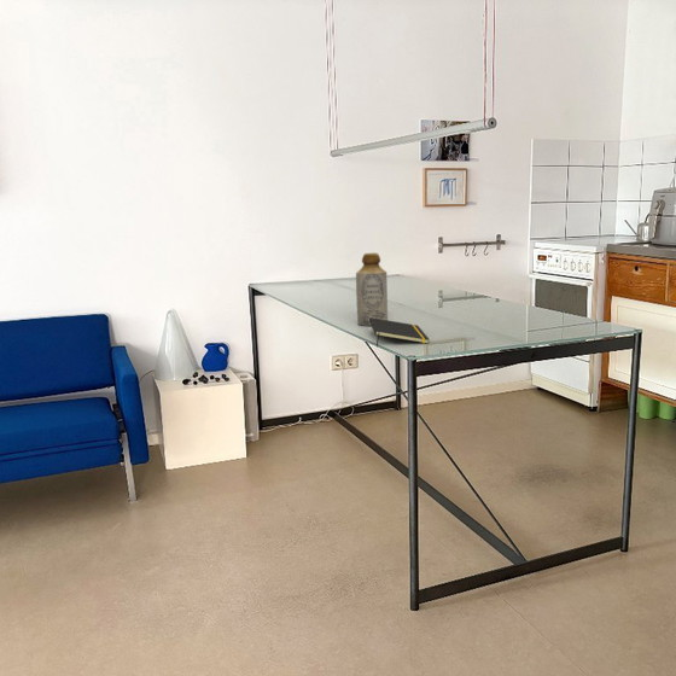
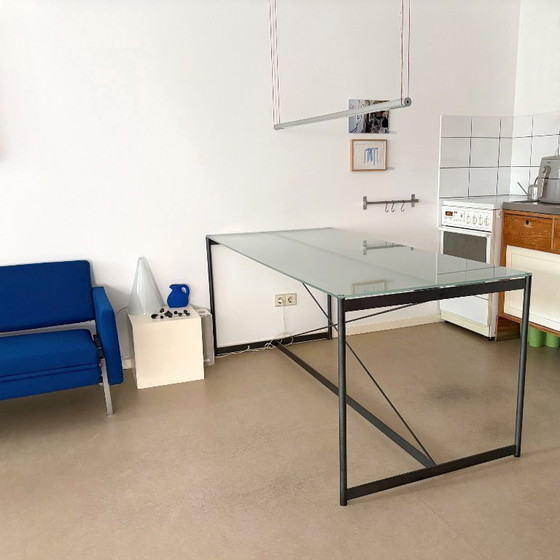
- notepad [369,317,431,348]
- bottle [355,252,389,327]
